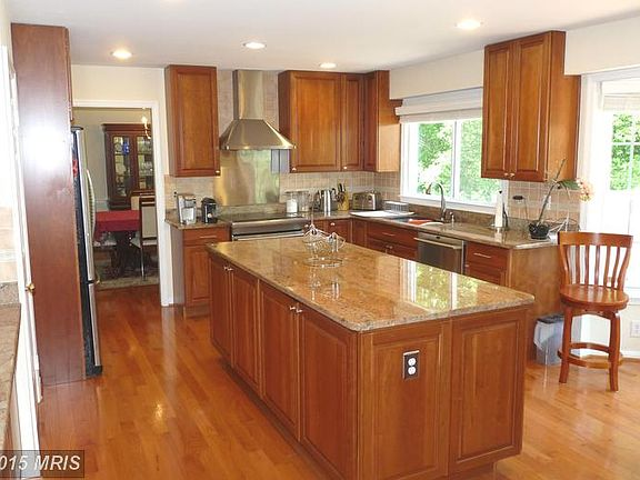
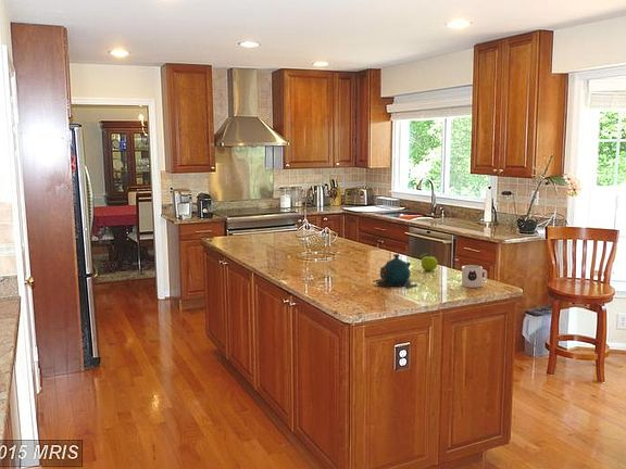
+ mug [461,264,488,289]
+ teapot [372,253,417,289]
+ fruit [417,252,438,271]
